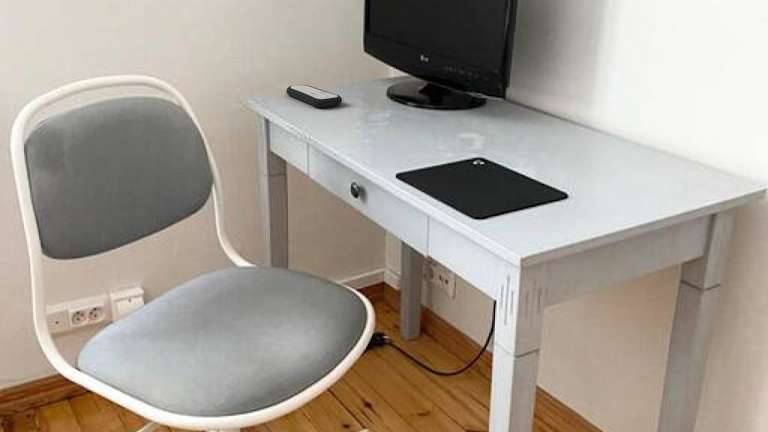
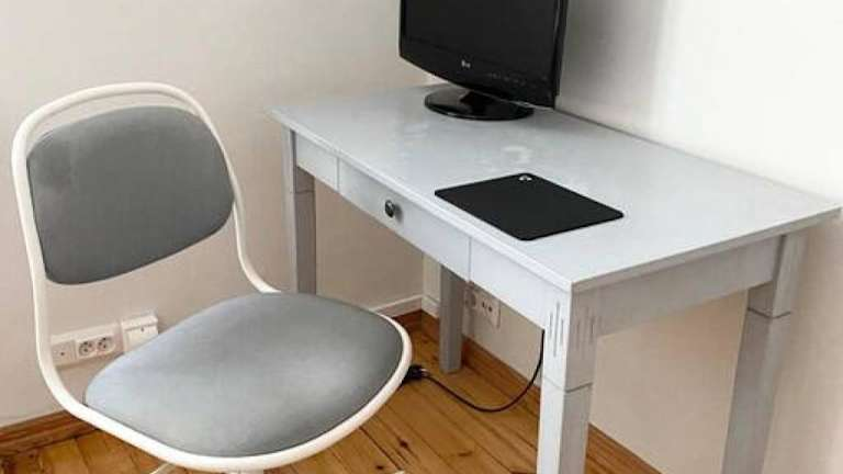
- remote control [285,84,343,108]
